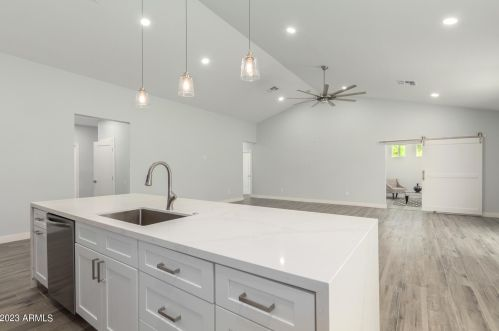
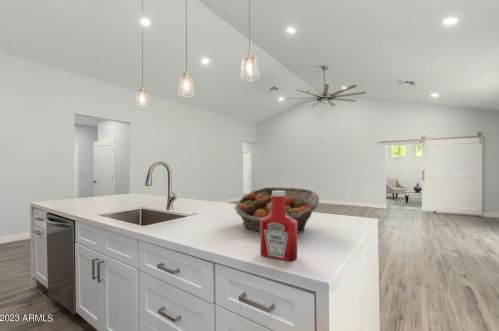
+ soap bottle [260,191,298,262]
+ fruit basket [233,186,320,234]
